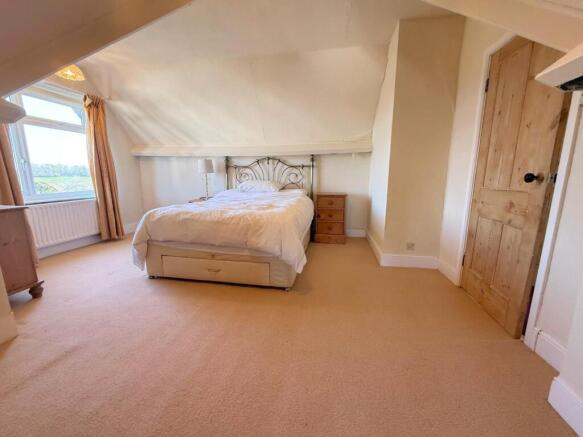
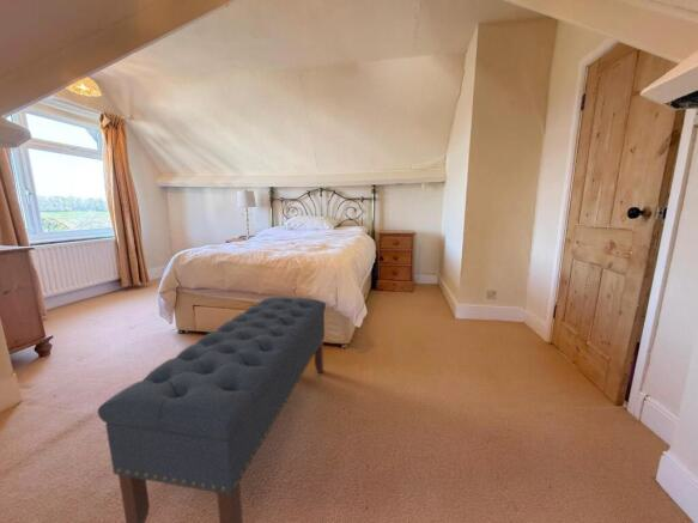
+ bench [97,296,327,523]
